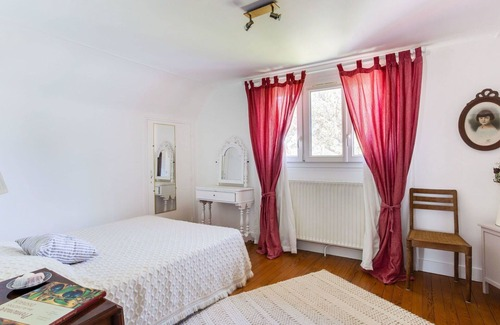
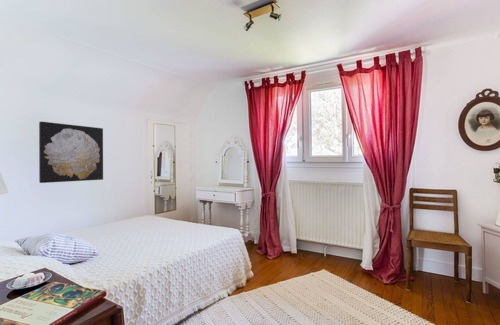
+ wall art [38,121,104,184]
